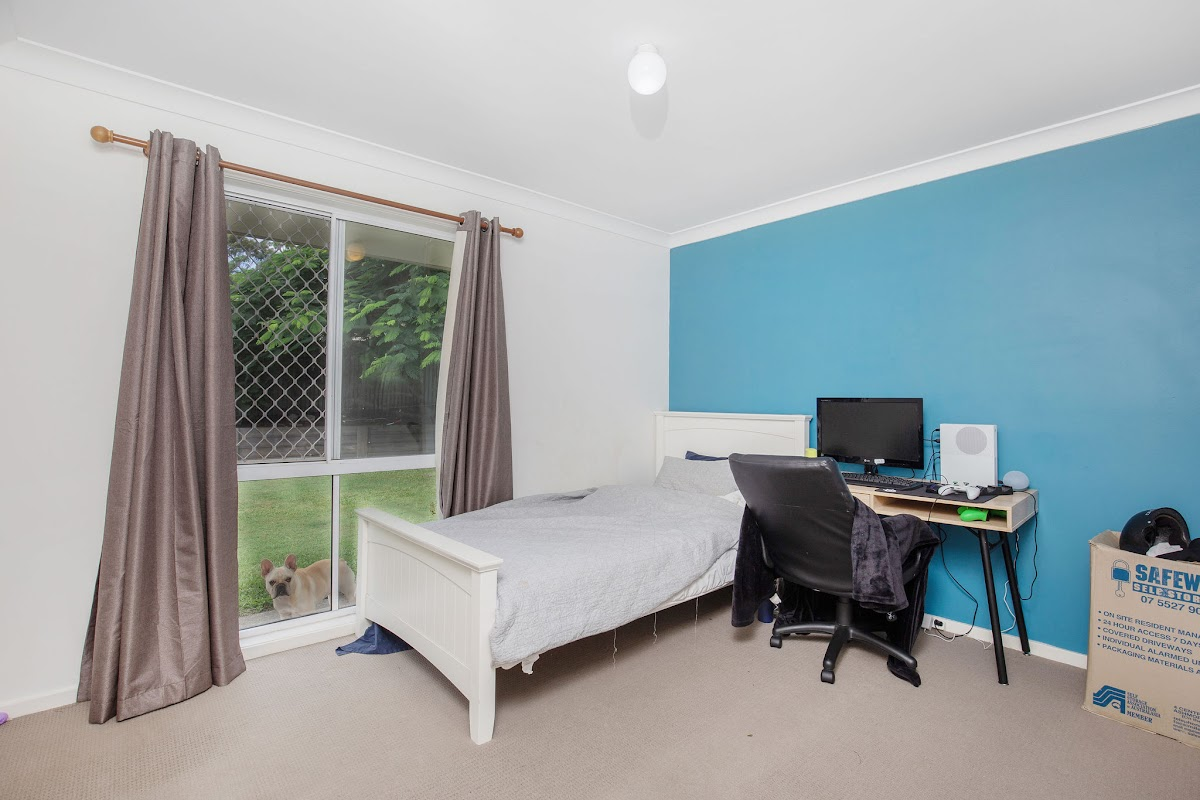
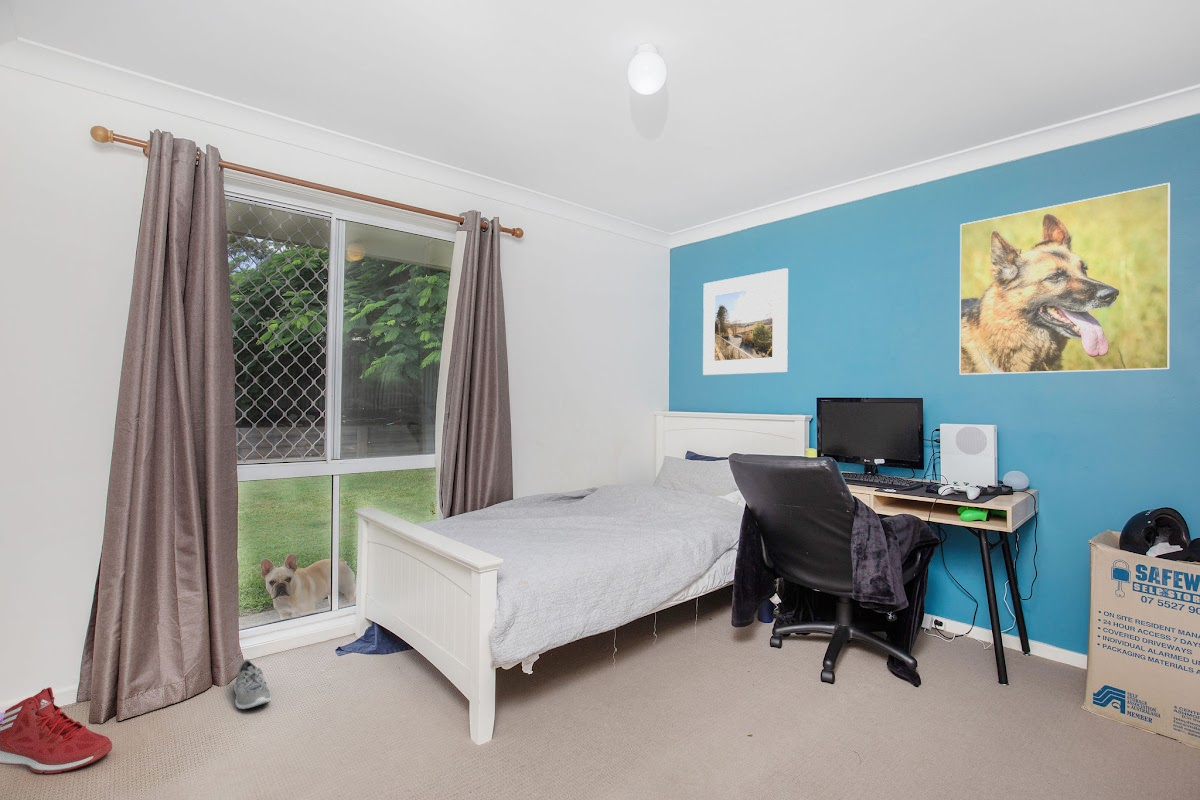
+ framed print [958,182,1171,376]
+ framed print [702,267,789,376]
+ sneaker [0,686,113,774]
+ sneaker [233,658,272,710]
